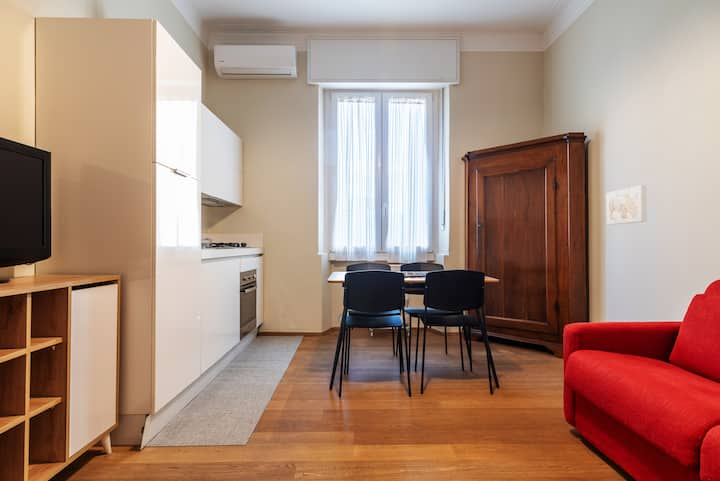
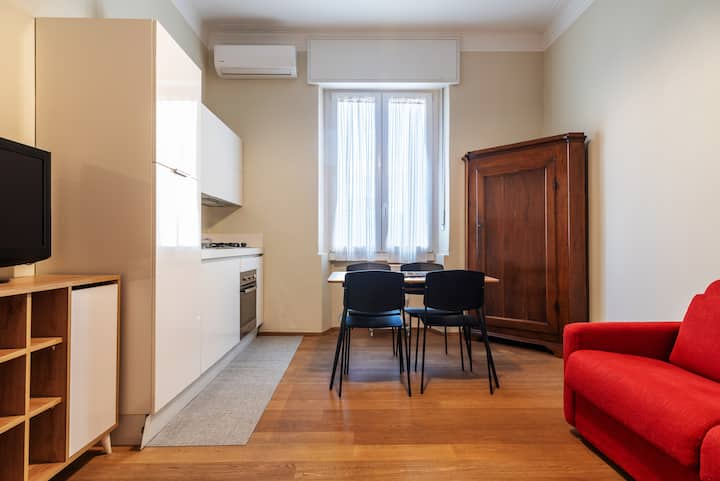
- wall art [605,184,648,226]
